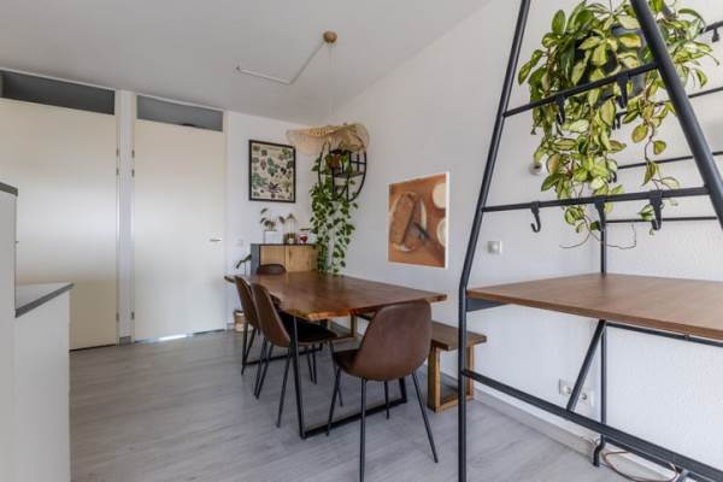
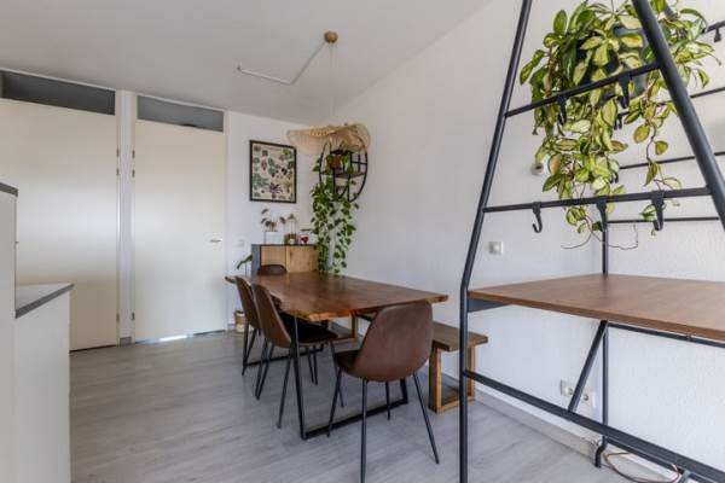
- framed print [387,171,451,270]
